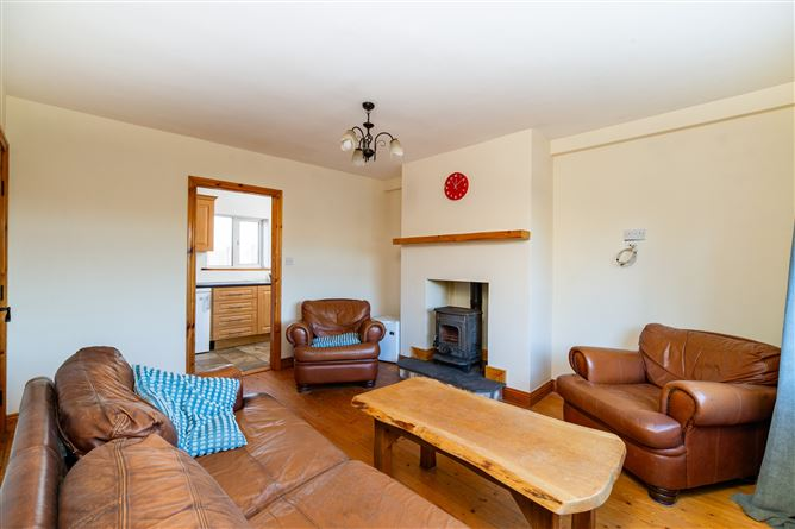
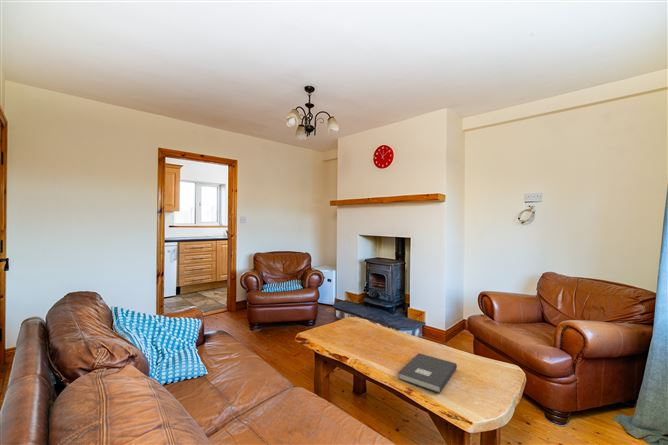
+ book [397,352,458,394]
